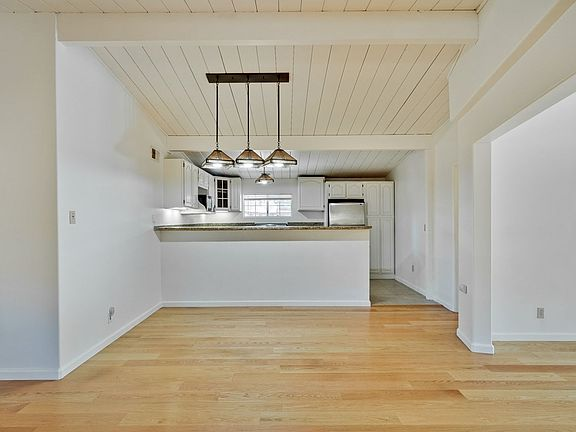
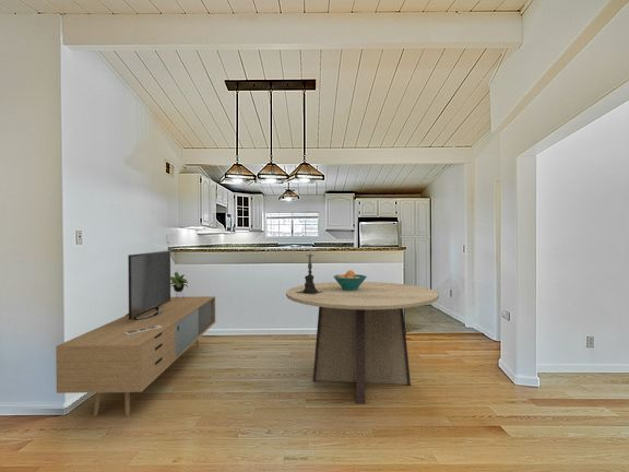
+ media console [55,249,216,417]
+ fruit bowl [332,269,368,291]
+ dining table [285,281,440,405]
+ candle holder [296,248,322,294]
